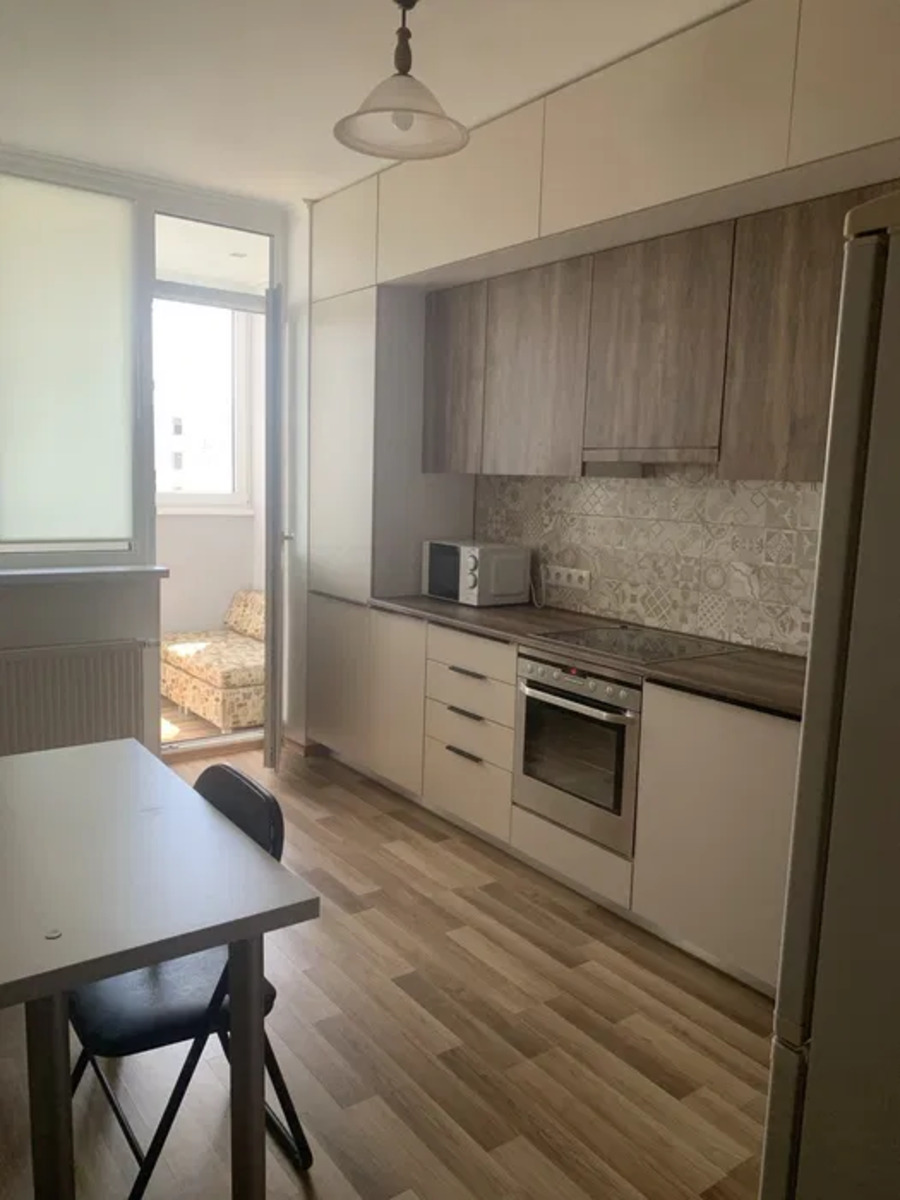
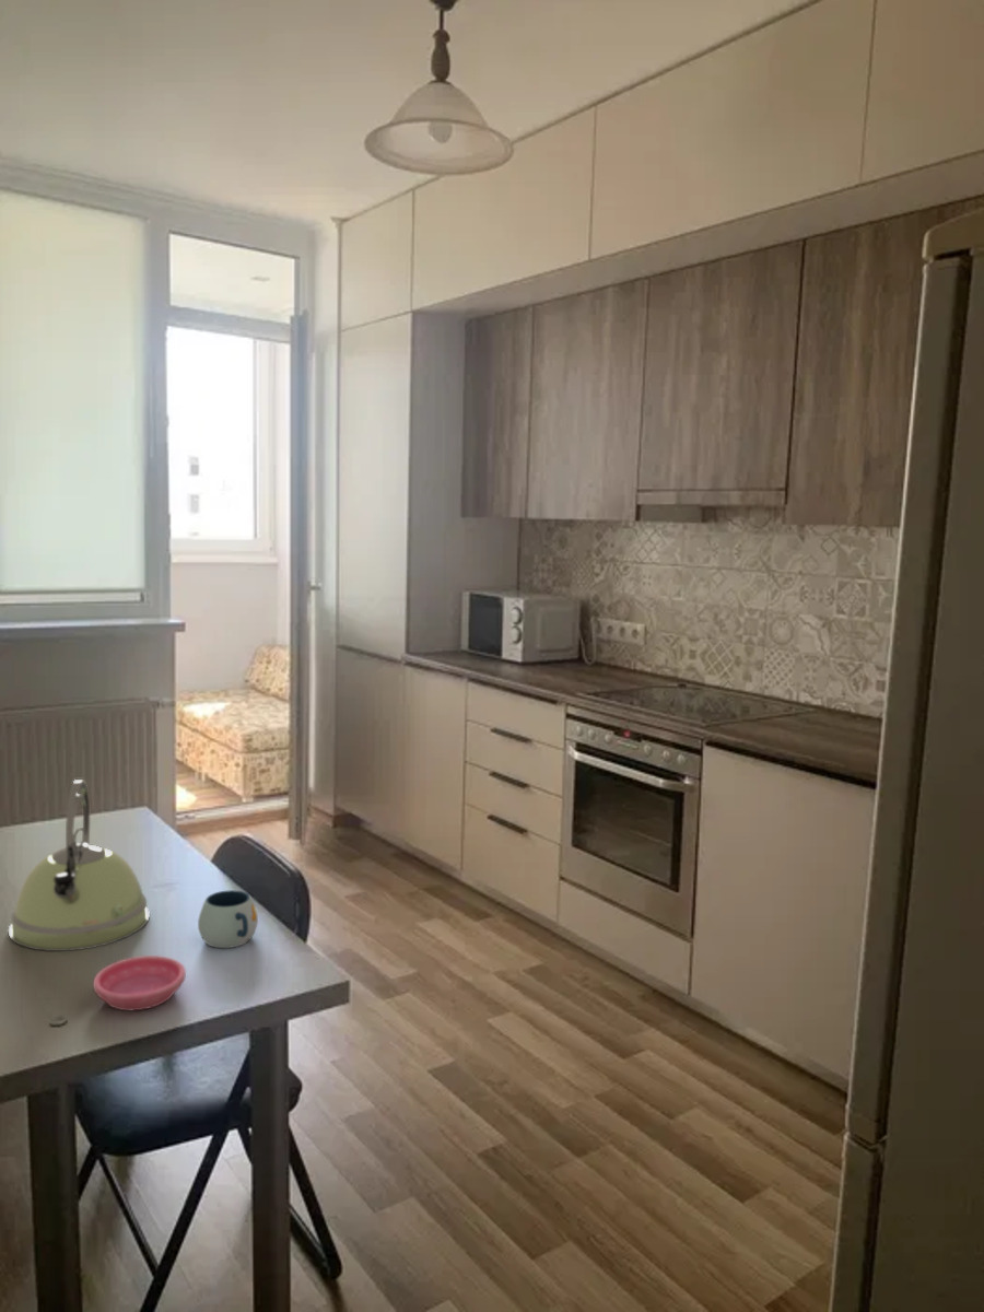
+ saucer [93,954,187,1011]
+ mug [197,889,259,949]
+ kettle [8,778,151,952]
